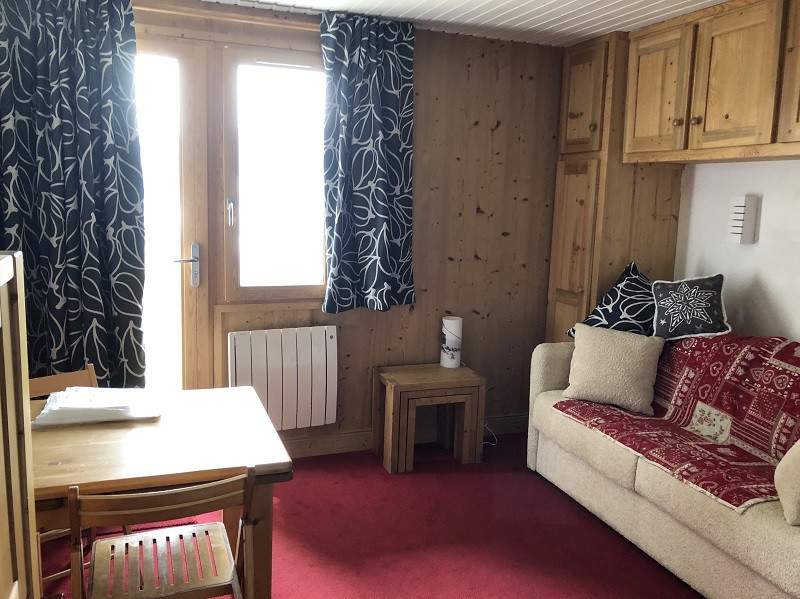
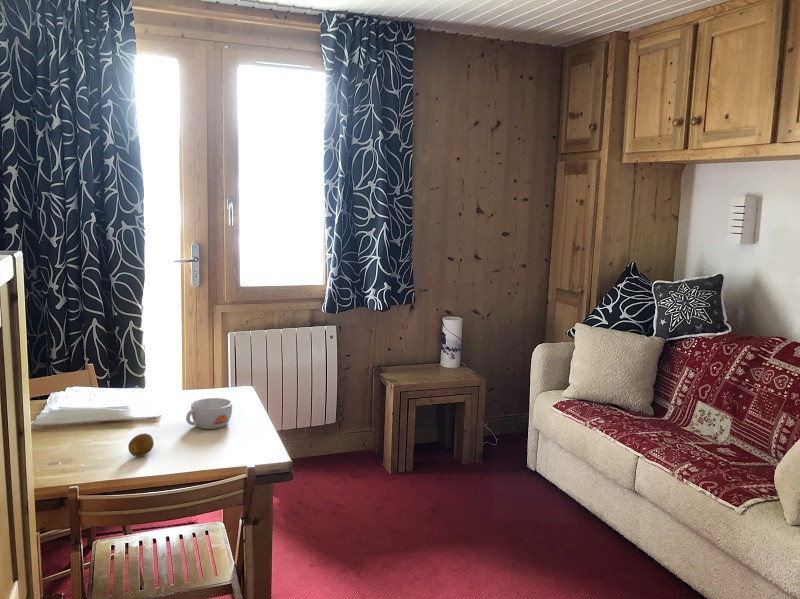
+ fruit [127,433,155,458]
+ bowl [185,397,233,430]
